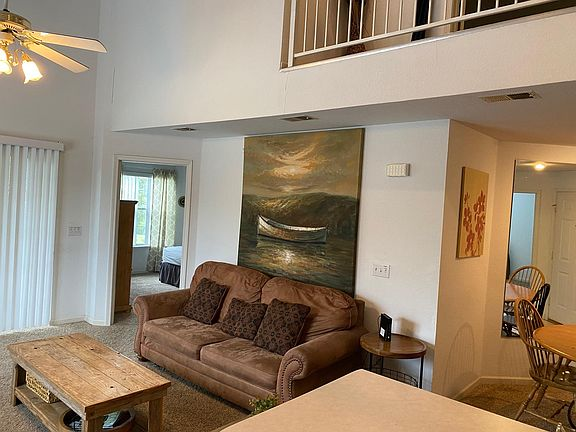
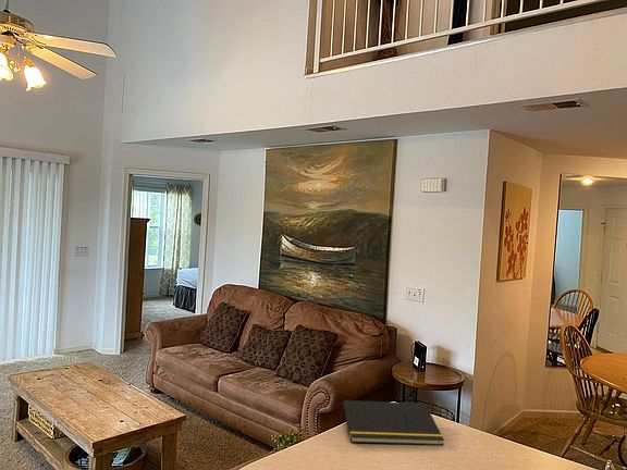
+ notepad [339,399,445,446]
